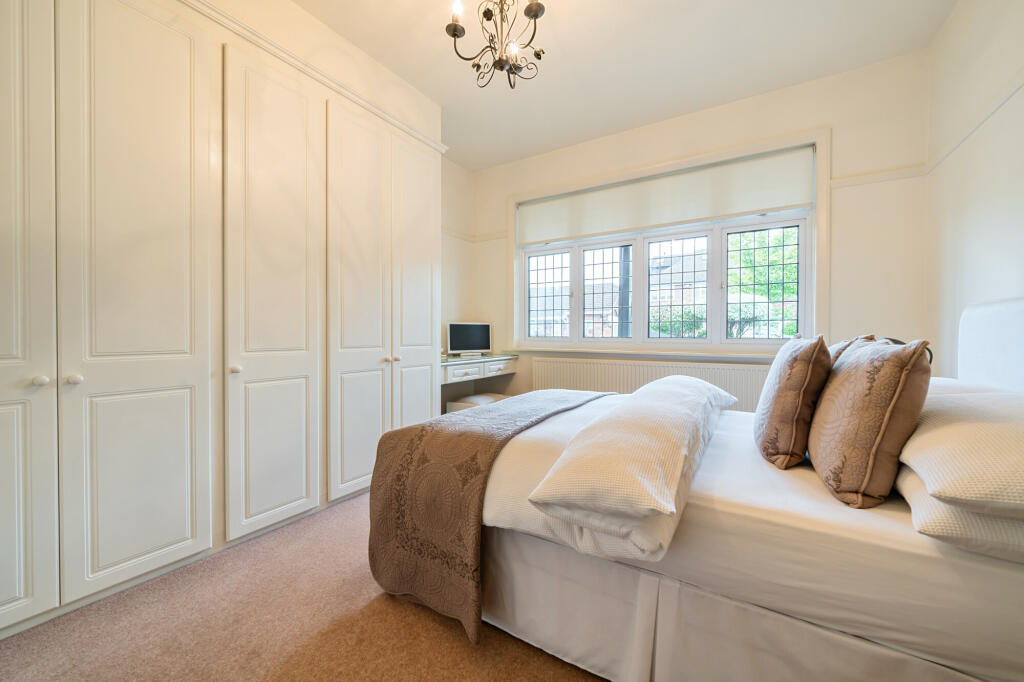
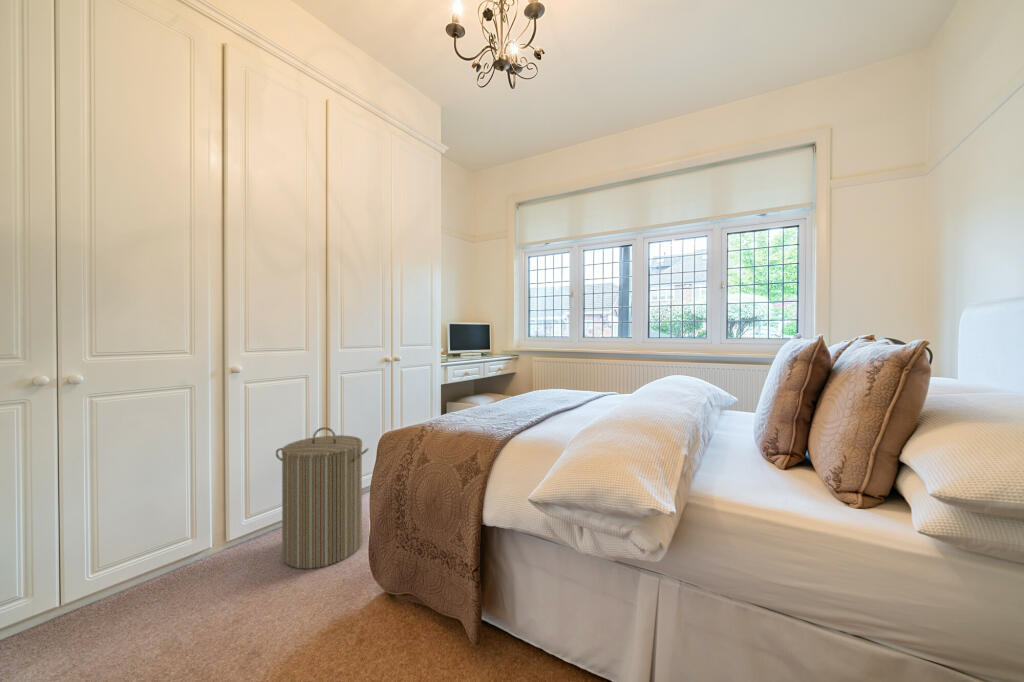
+ laundry hamper [275,426,370,570]
